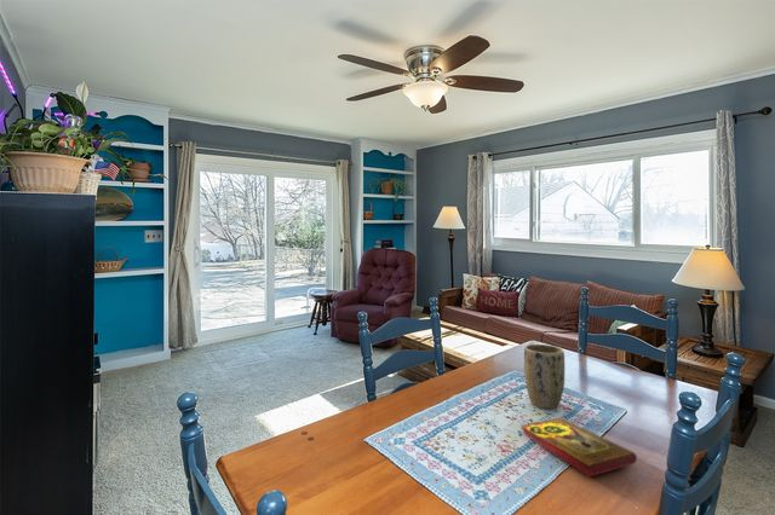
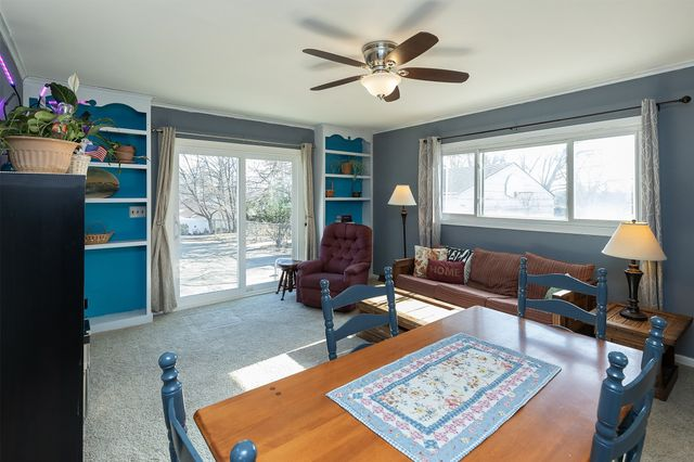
- plant pot [523,343,566,410]
- book [519,416,638,478]
